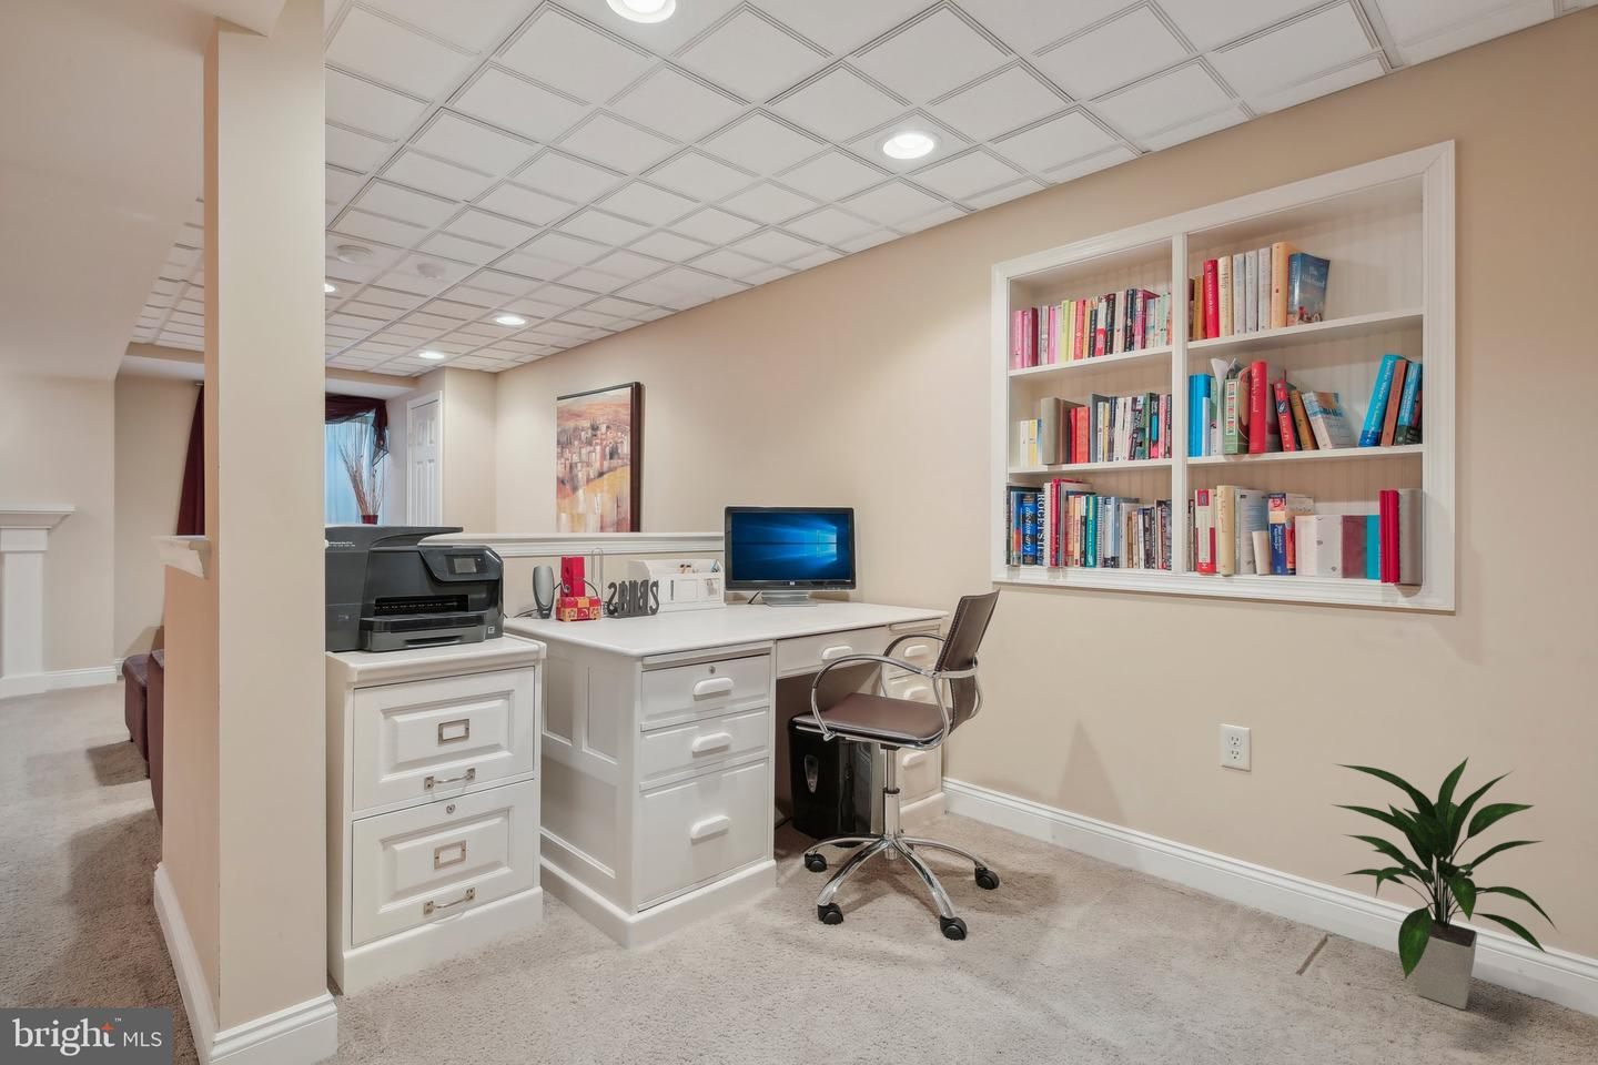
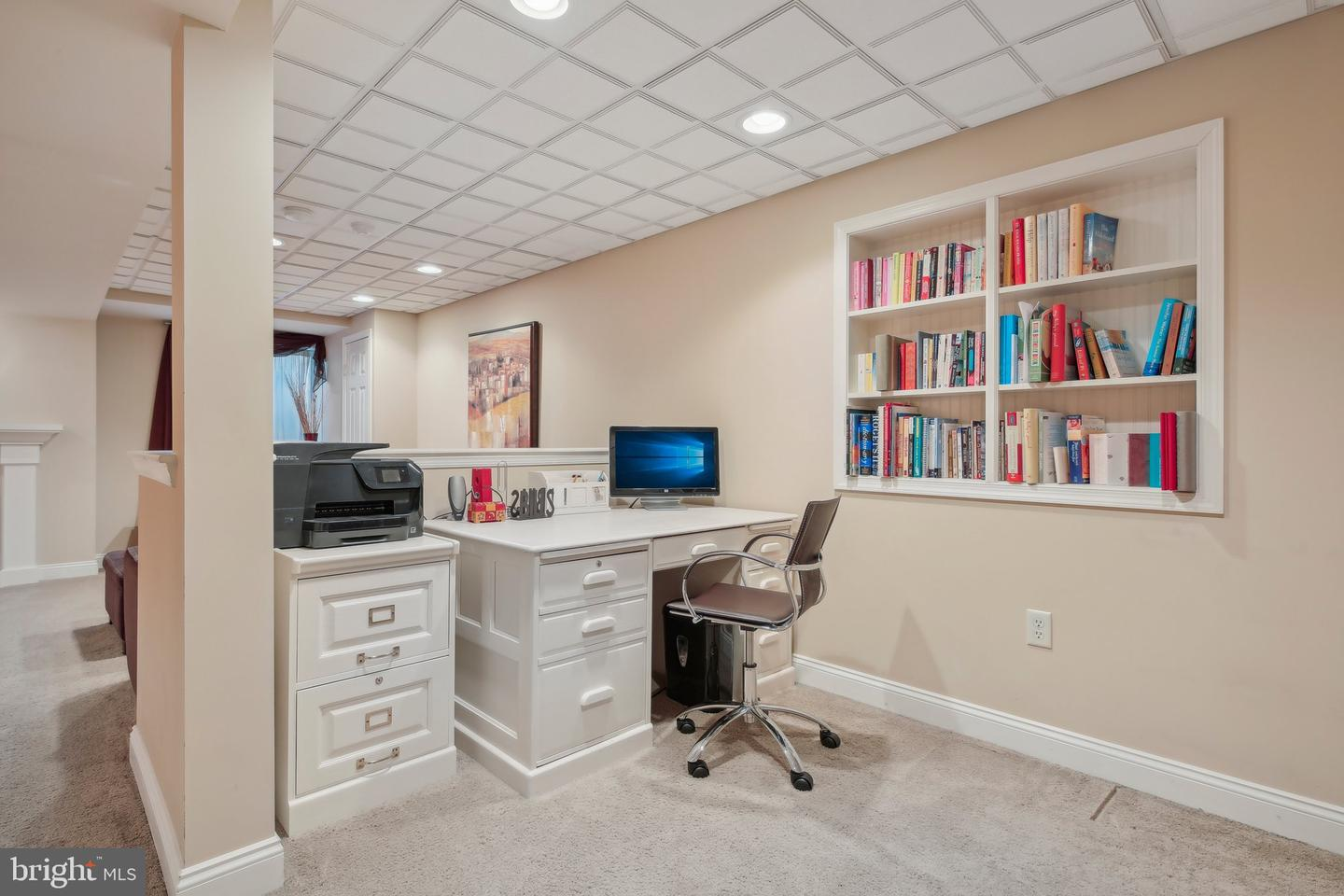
- indoor plant [1330,757,1561,1010]
